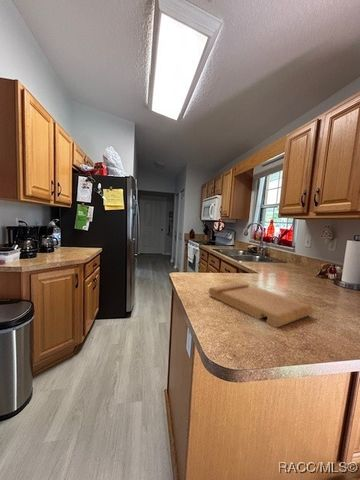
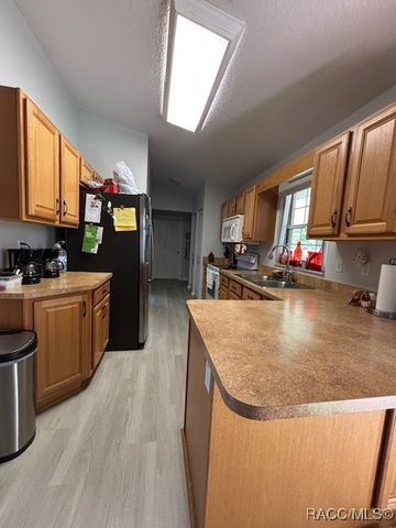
- cutting board [208,282,314,328]
